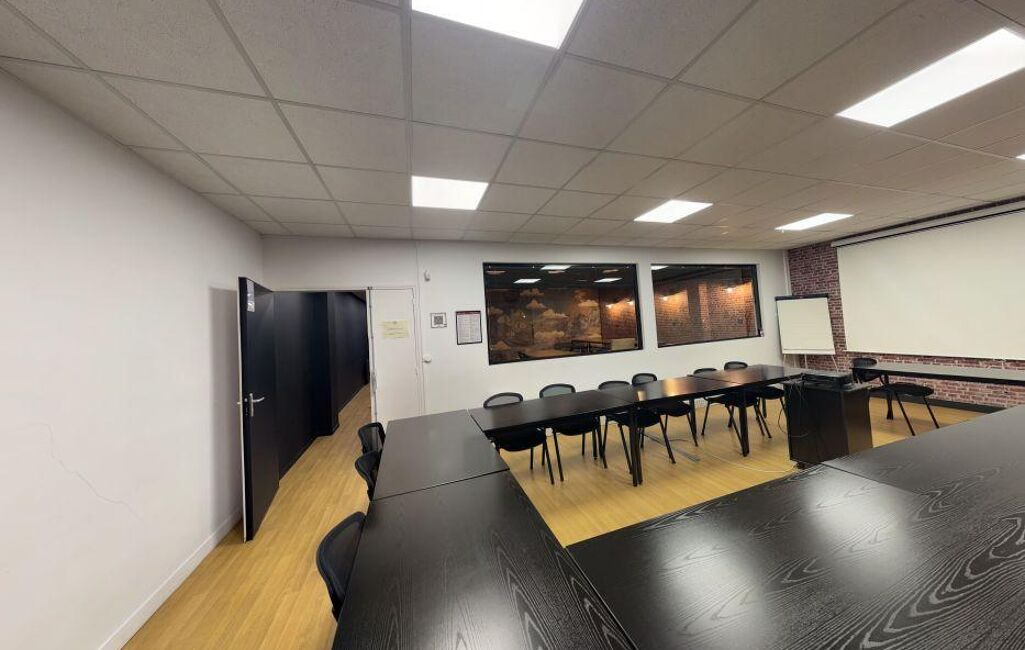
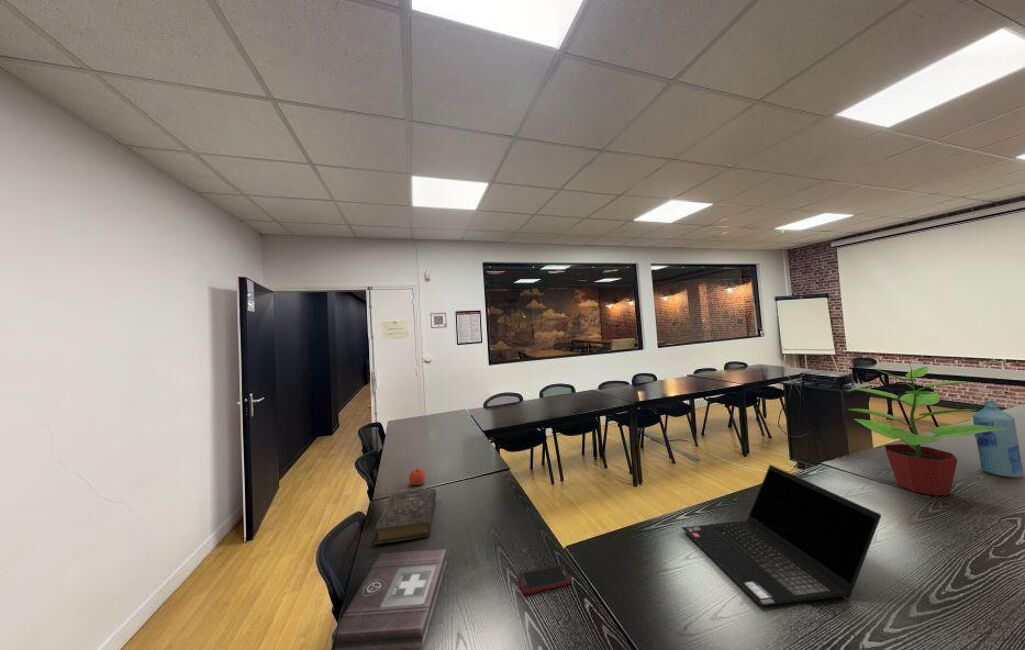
+ potted plant [847,363,1006,497]
+ apple [408,467,426,486]
+ book [373,488,437,545]
+ bottle [972,400,1024,478]
+ cell phone [517,563,572,595]
+ laptop computer [681,464,882,607]
+ first aid kit [331,548,447,650]
